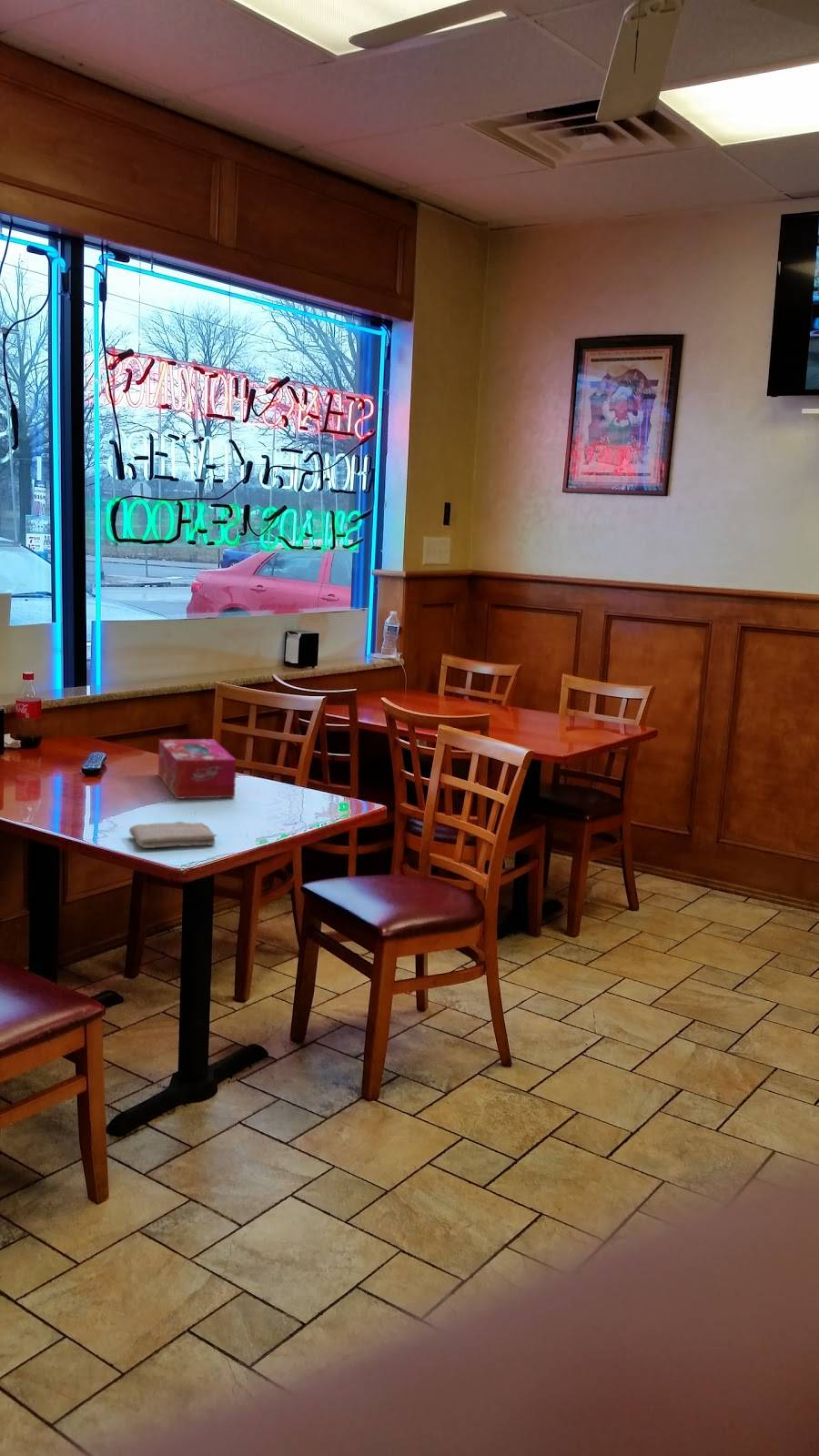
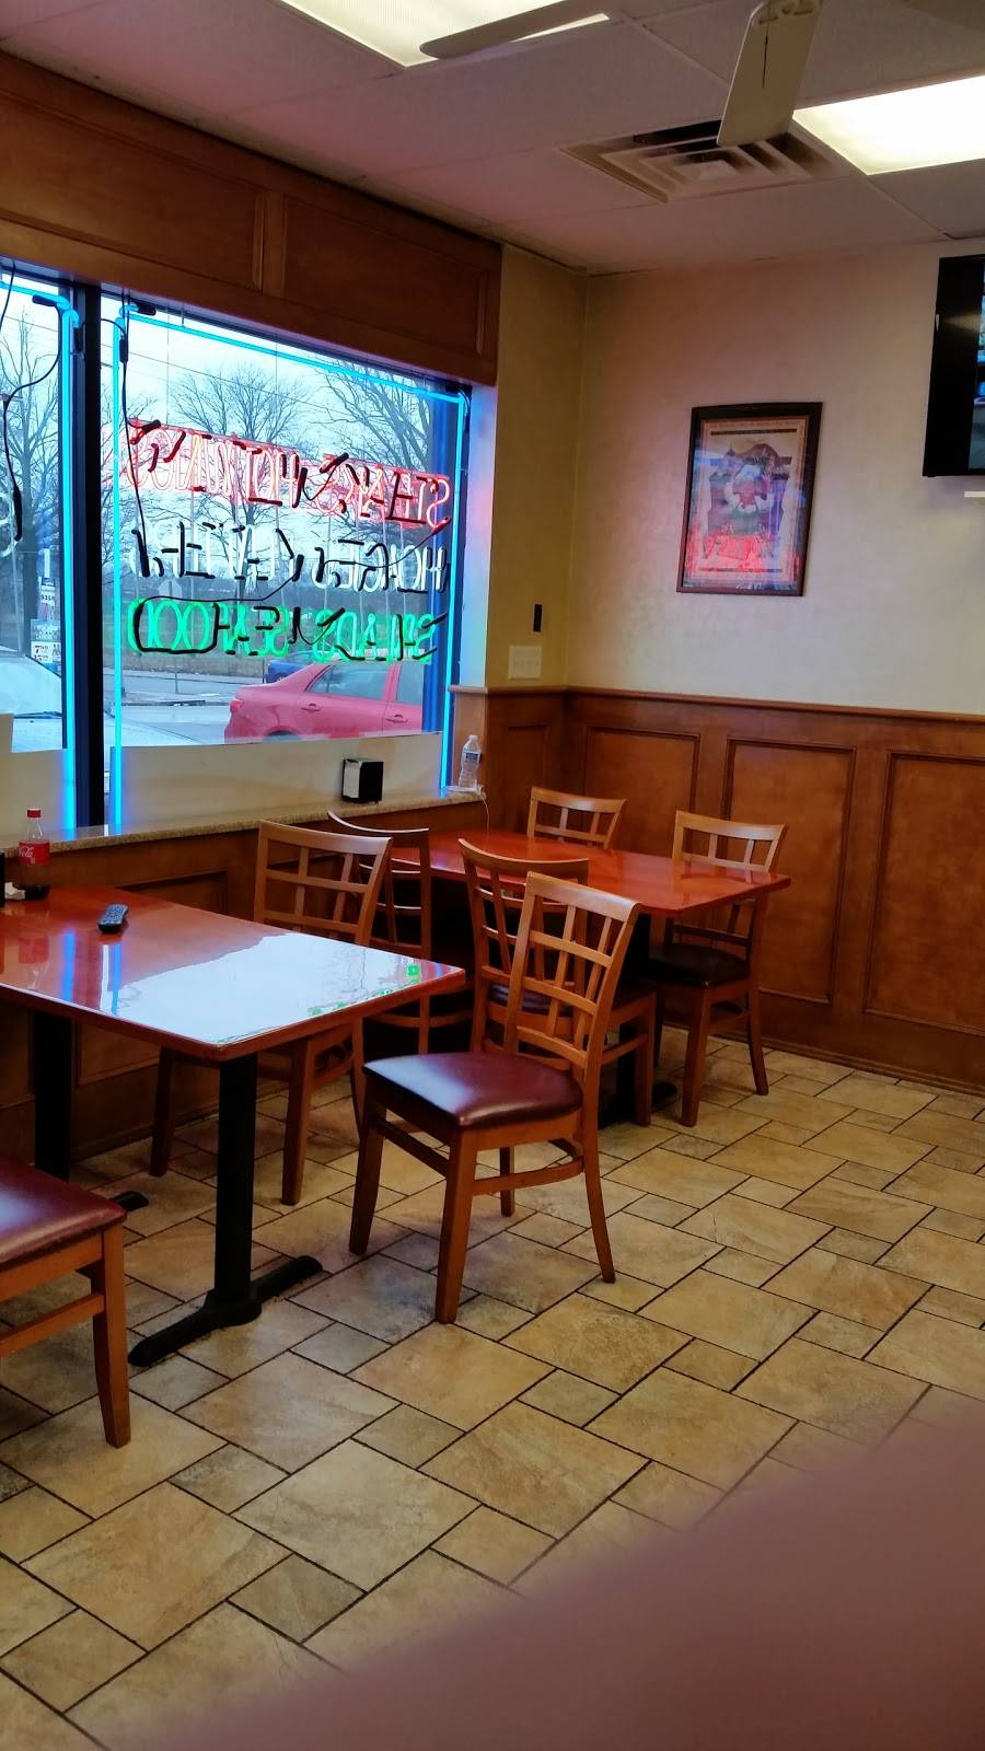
- washcloth [128,821,217,849]
- tissue box [157,738,237,800]
